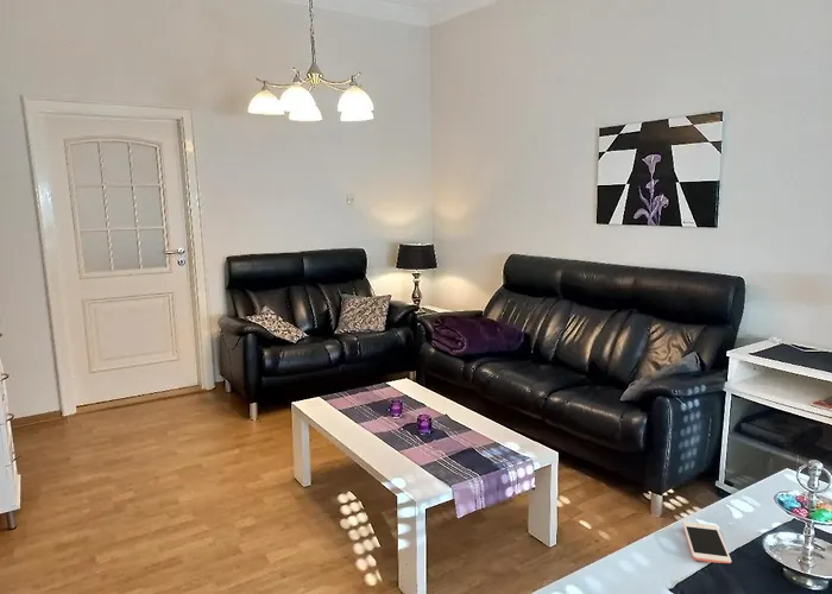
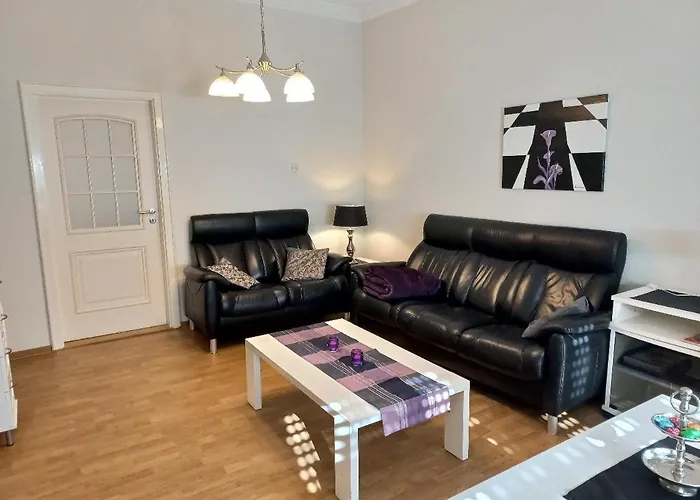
- cell phone [681,520,732,564]
